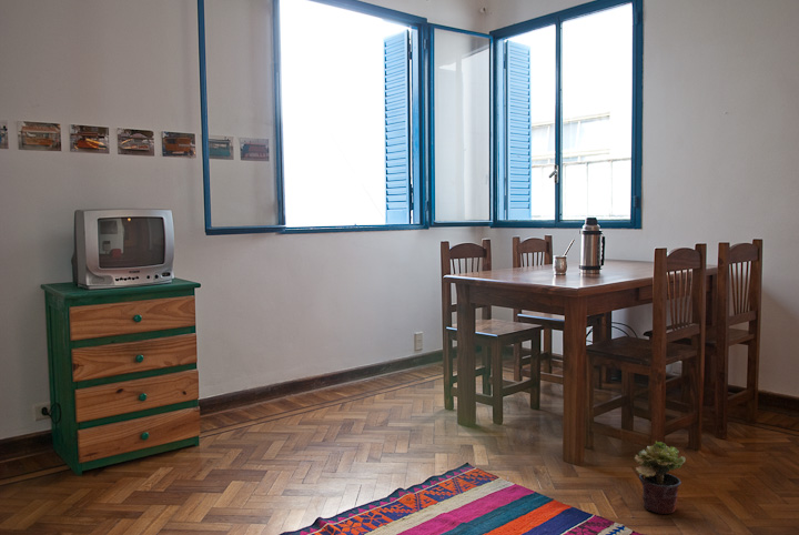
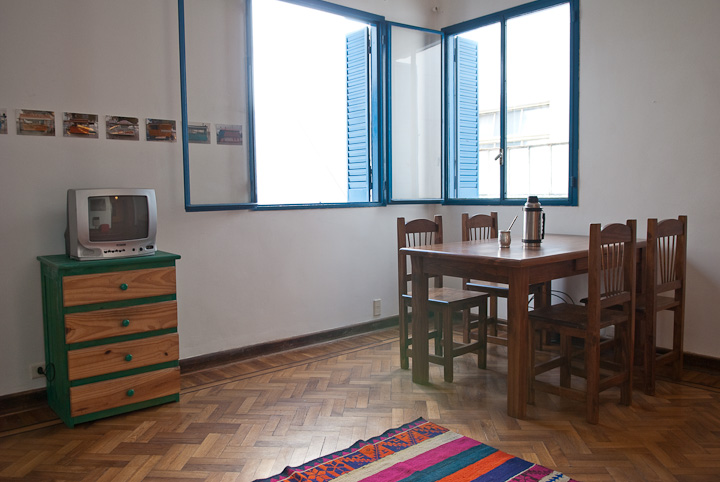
- potted plant [633,441,687,515]
